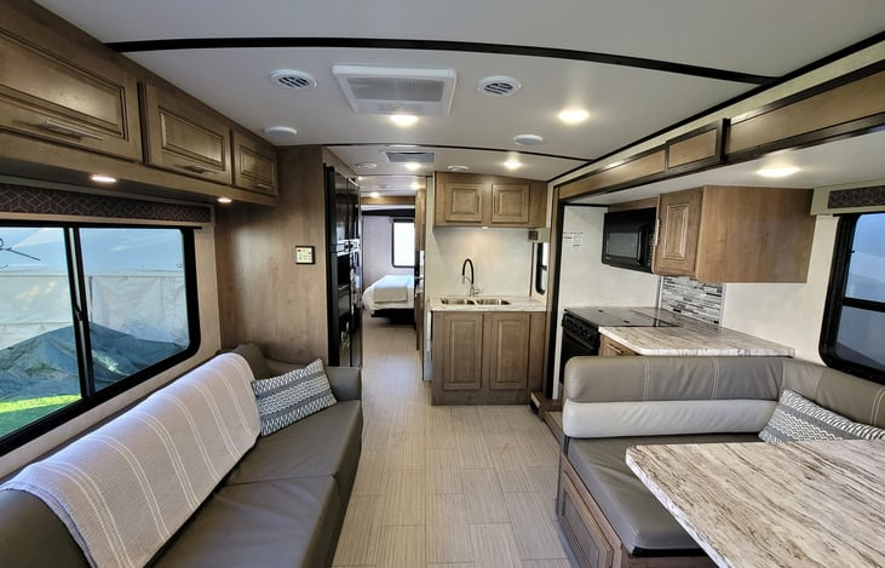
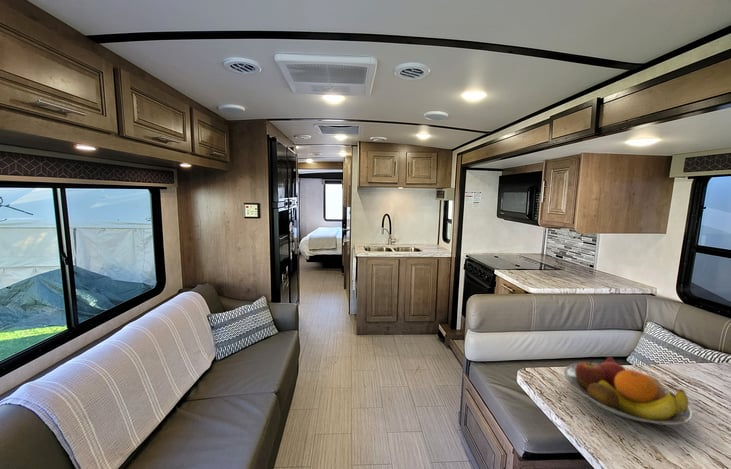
+ fruit bowl [563,356,693,426]
